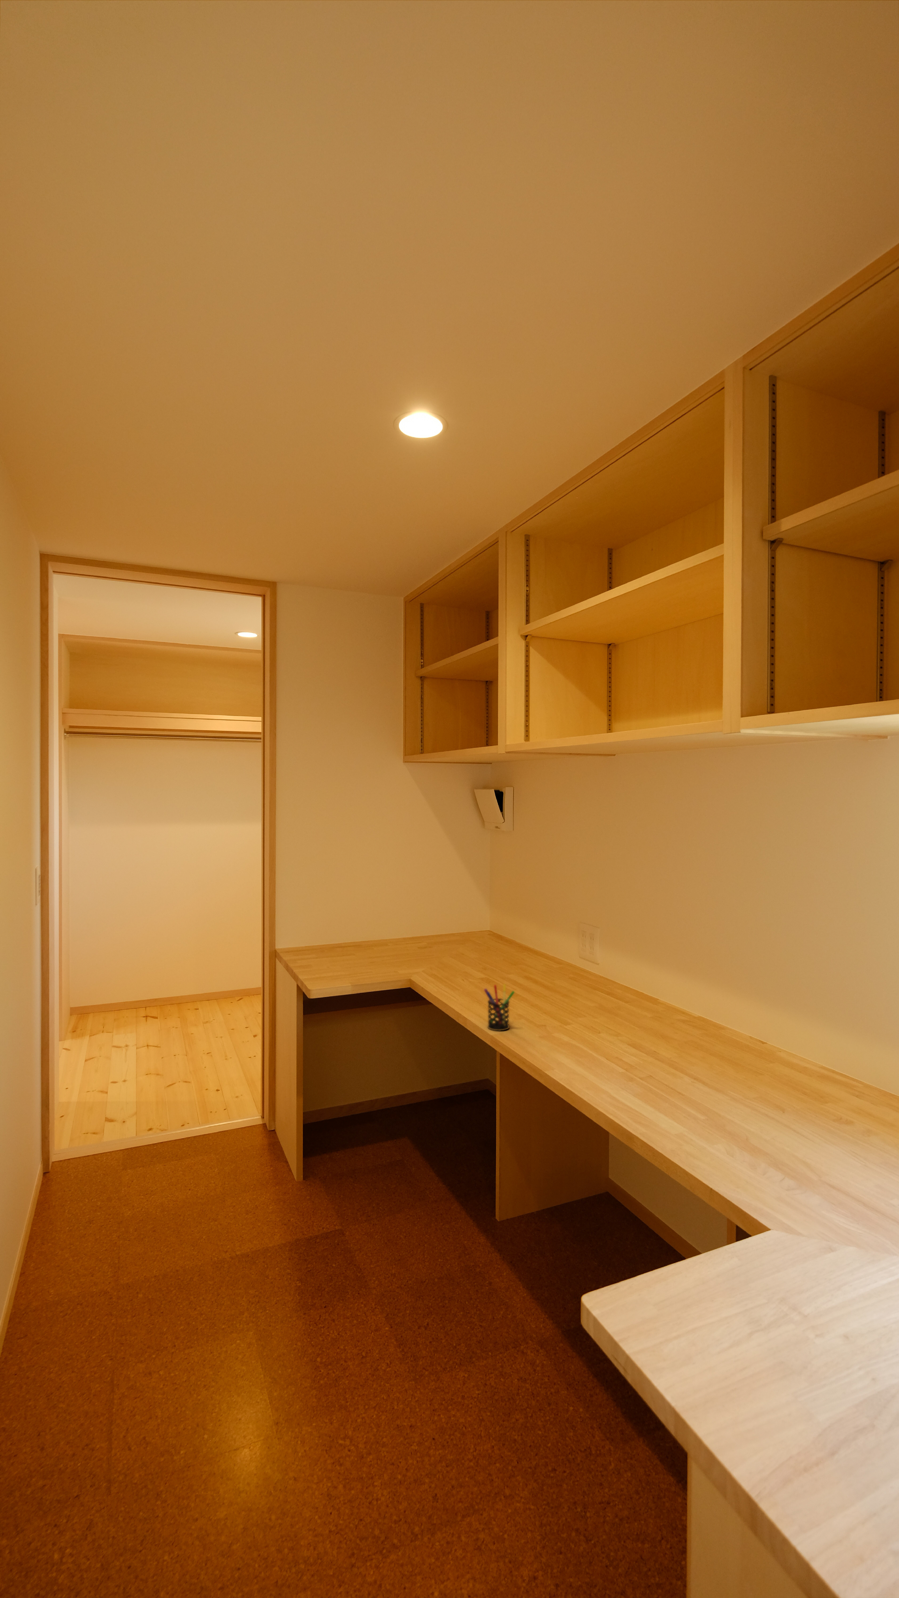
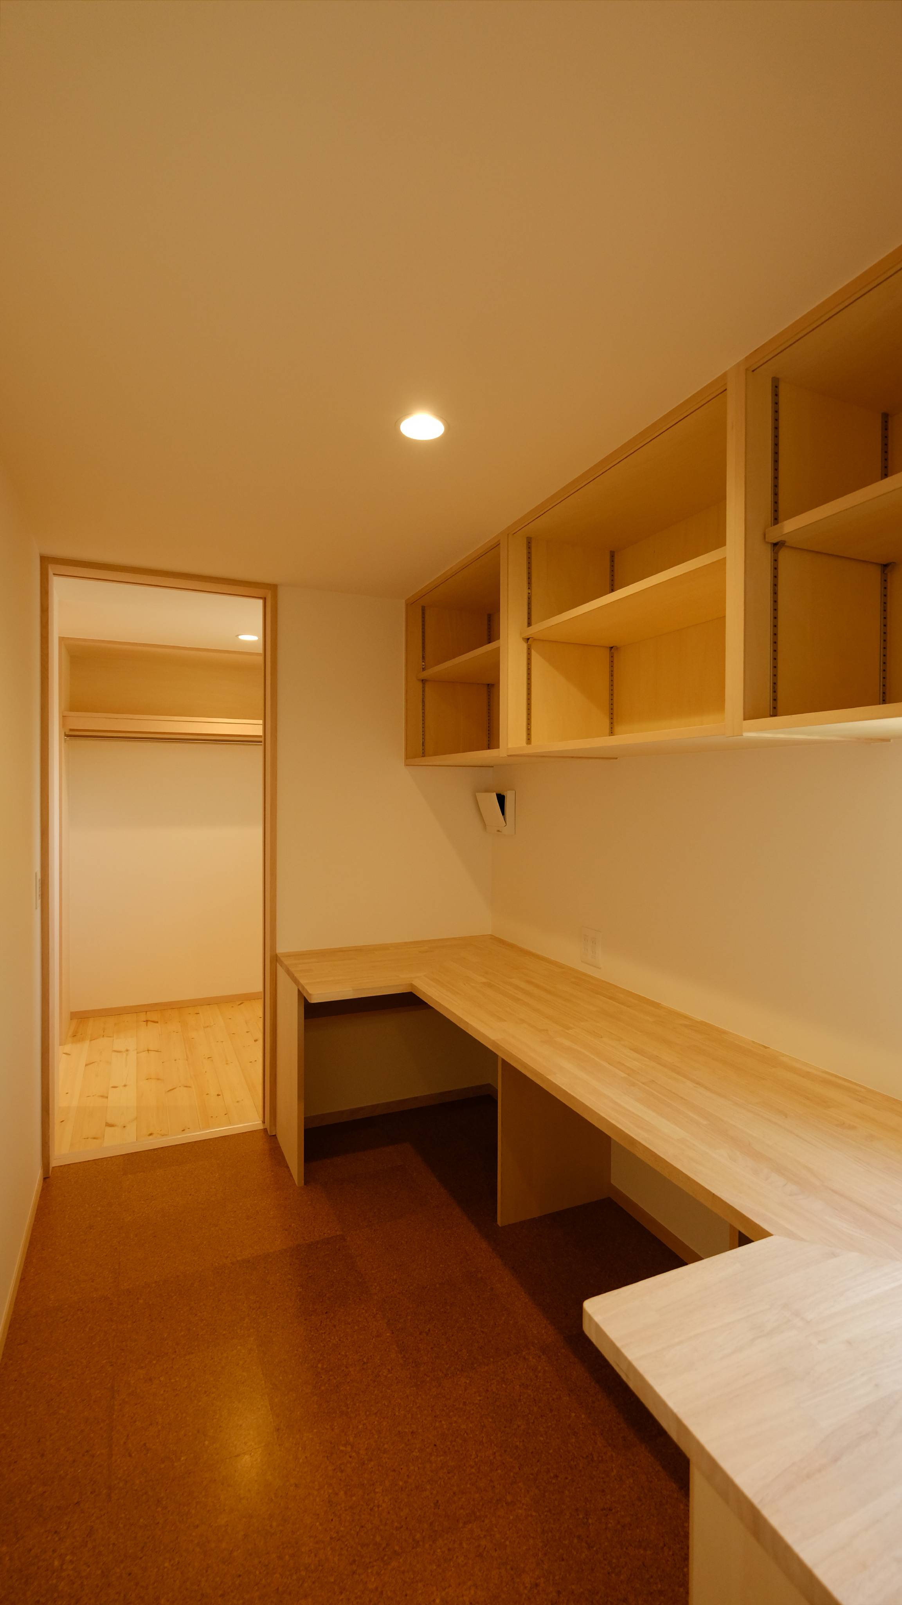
- pen holder [483,983,515,1032]
